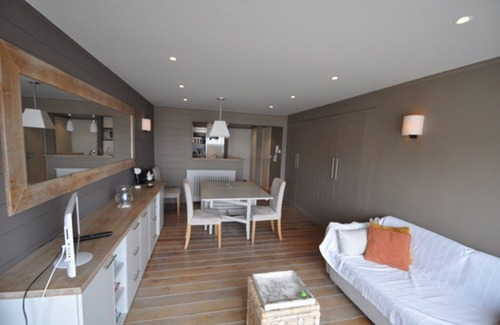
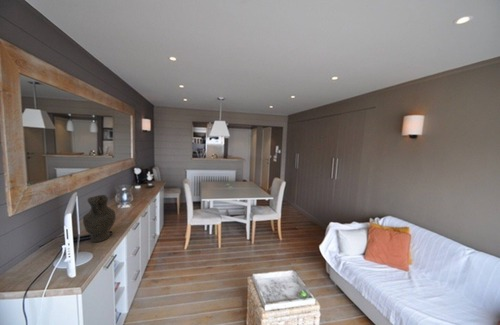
+ decorative vase [82,194,117,243]
